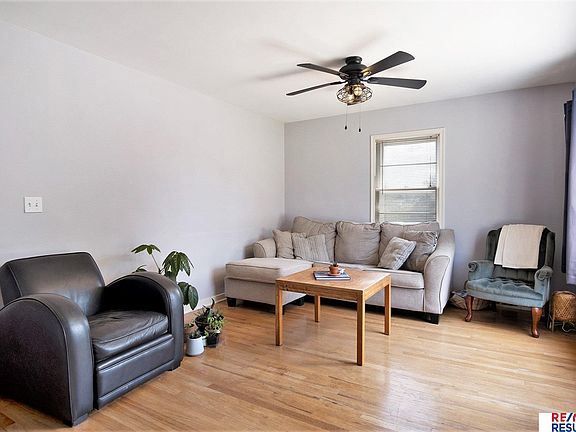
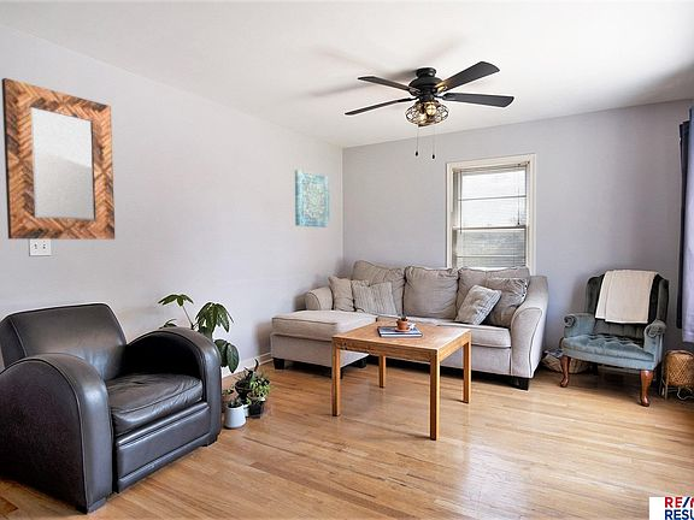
+ home mirror [0,77,116,241]
+ wall art [294,169,330,229]
